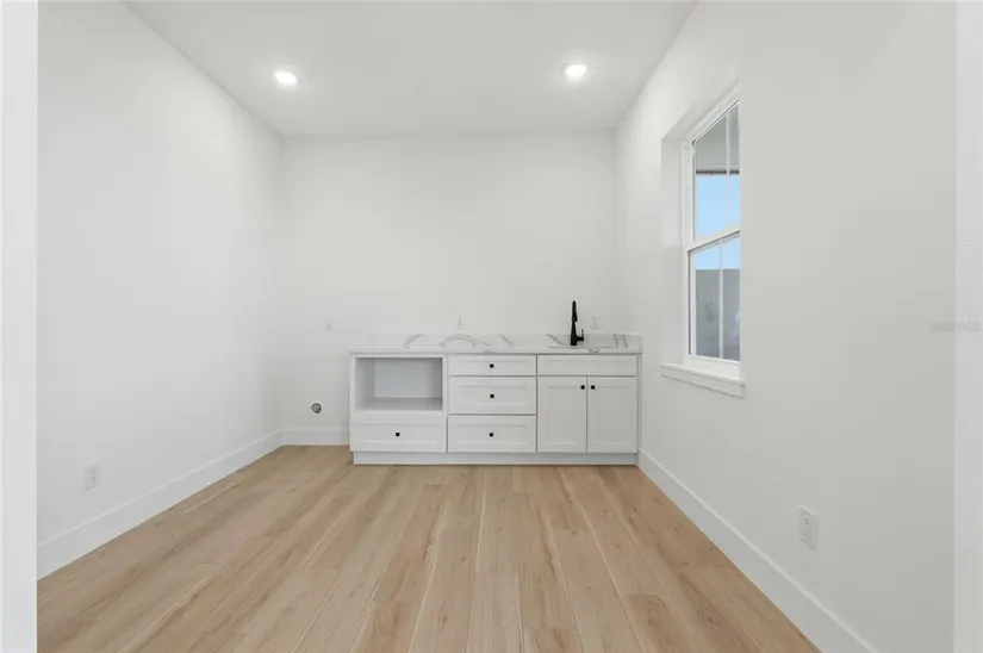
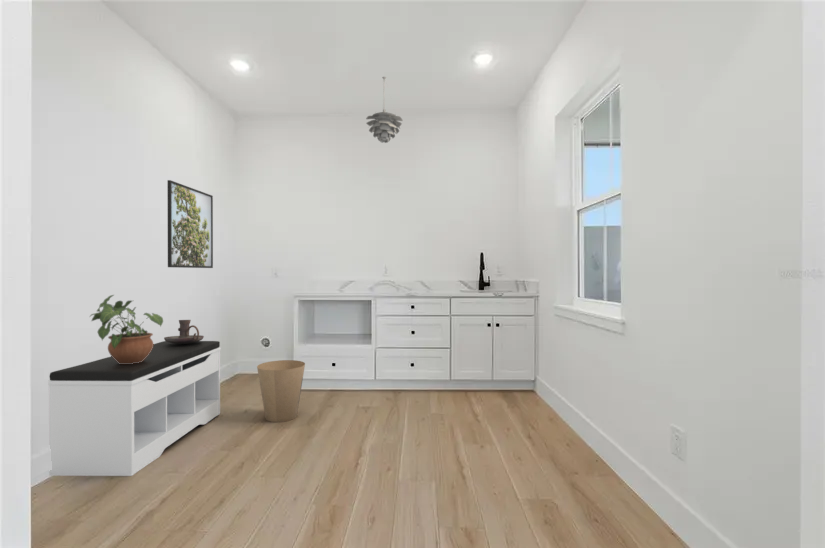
+ pendant light [365,76,404,144]
+ trash can [256,359,306,423]
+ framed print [166,179,214,269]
+ bench [47,340,222,477]
+ potted plant [89,294,164,364]
+ candle holder [163,319,205,344]
